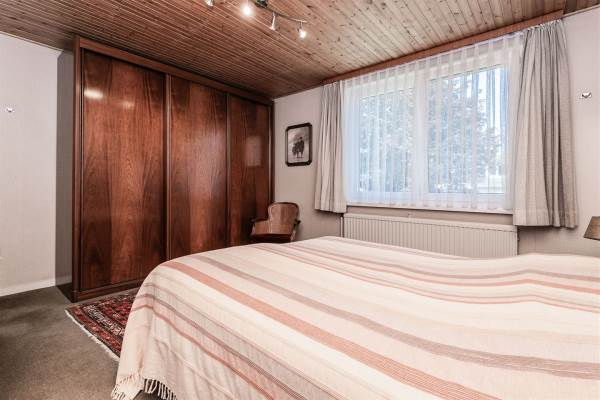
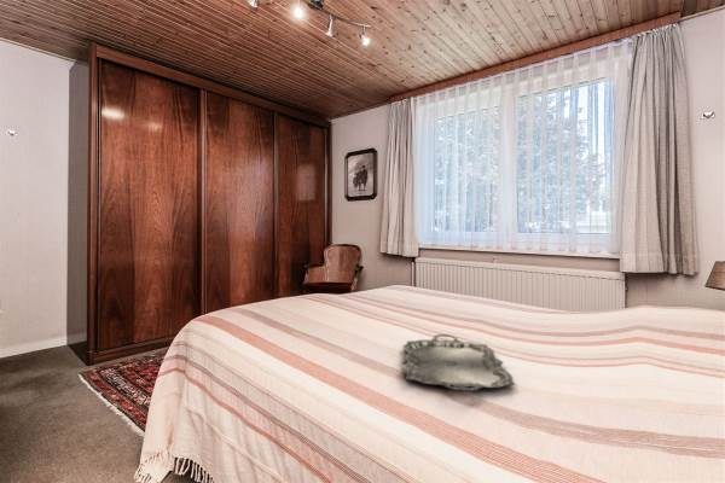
+ serving tray [400,333,516,392]
